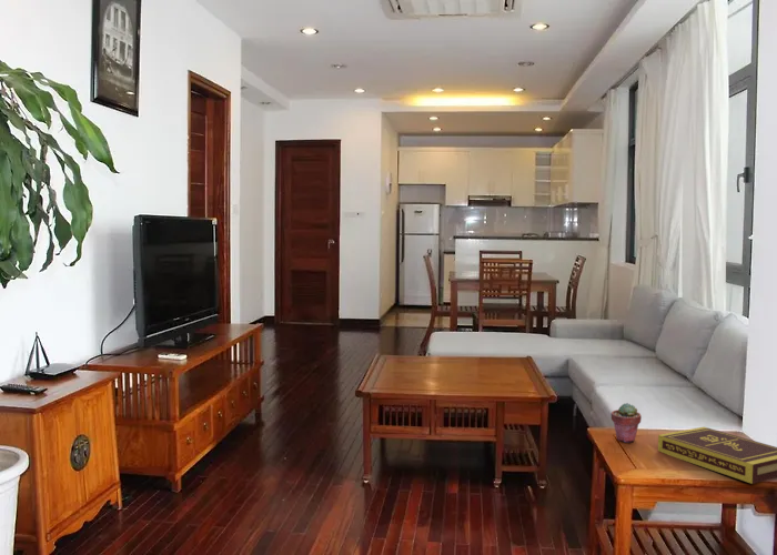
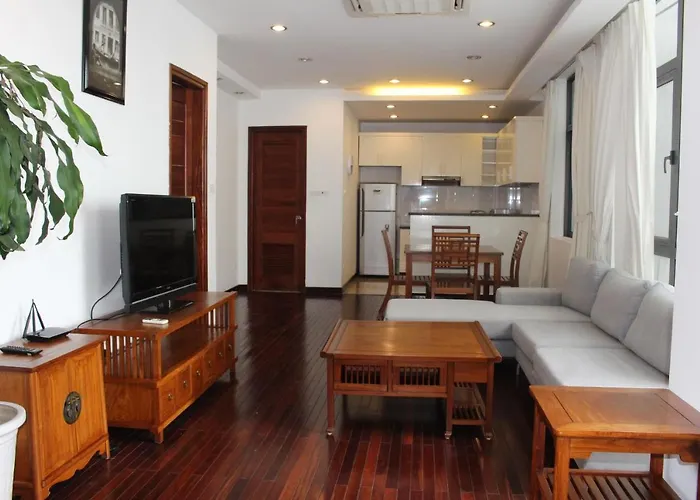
- book [657,426,777,485]
- potted succulent [609,402,643,443]
